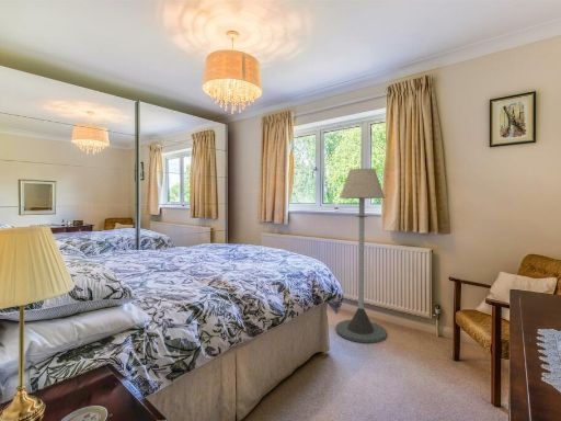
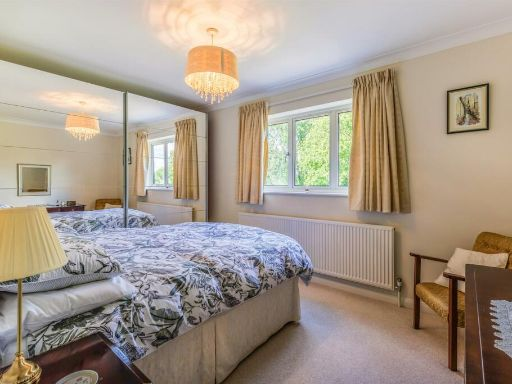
- floor lamp [335,168,388,344]
